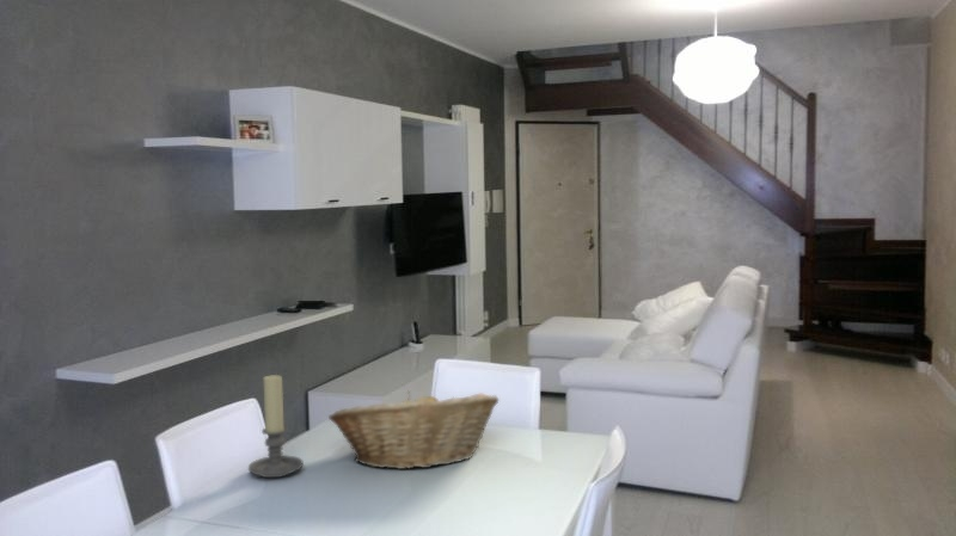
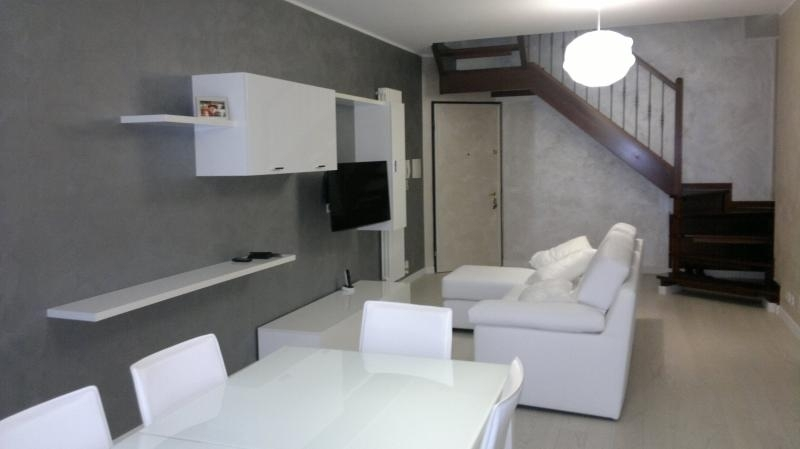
- fruit basket [327,390,500,470]
- candle holder [247,374,304,479]
